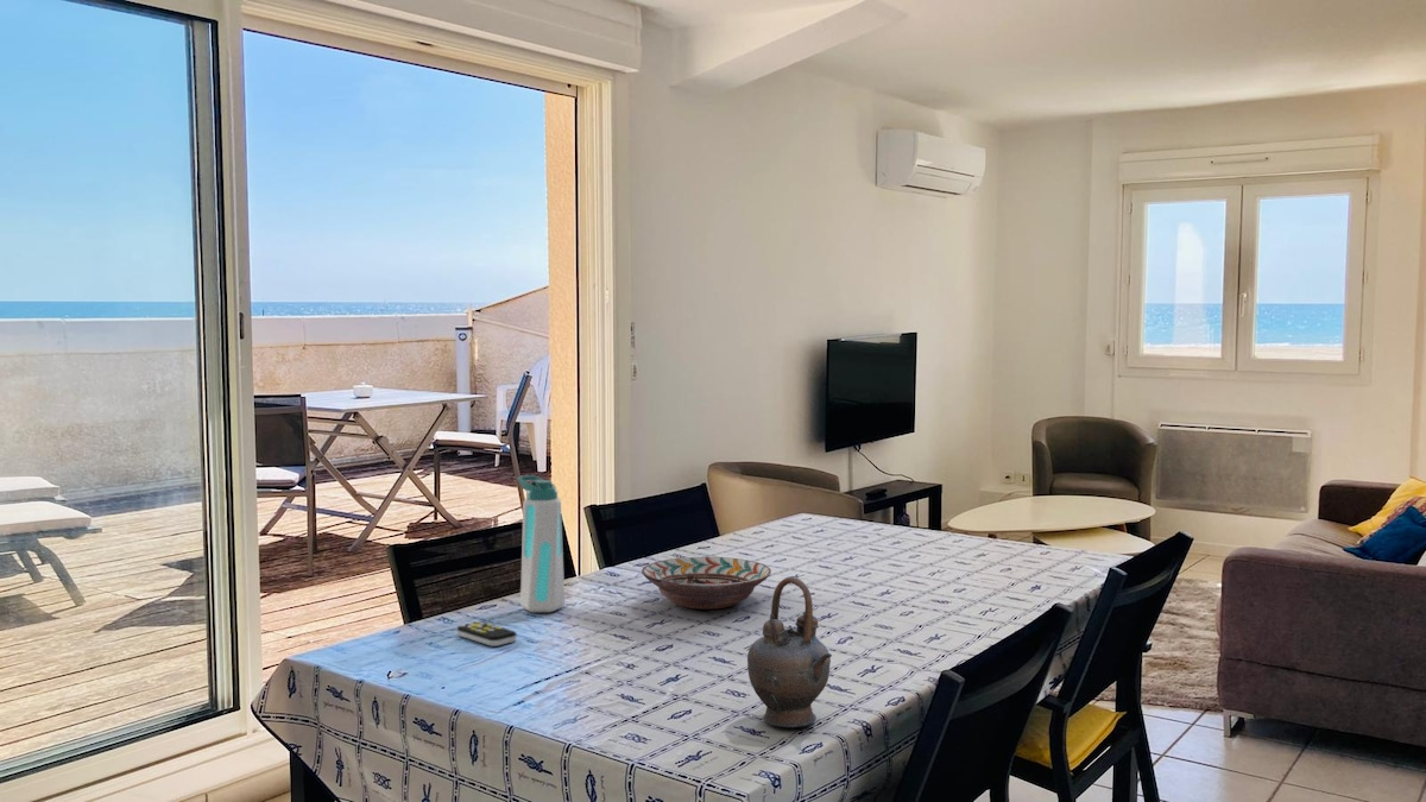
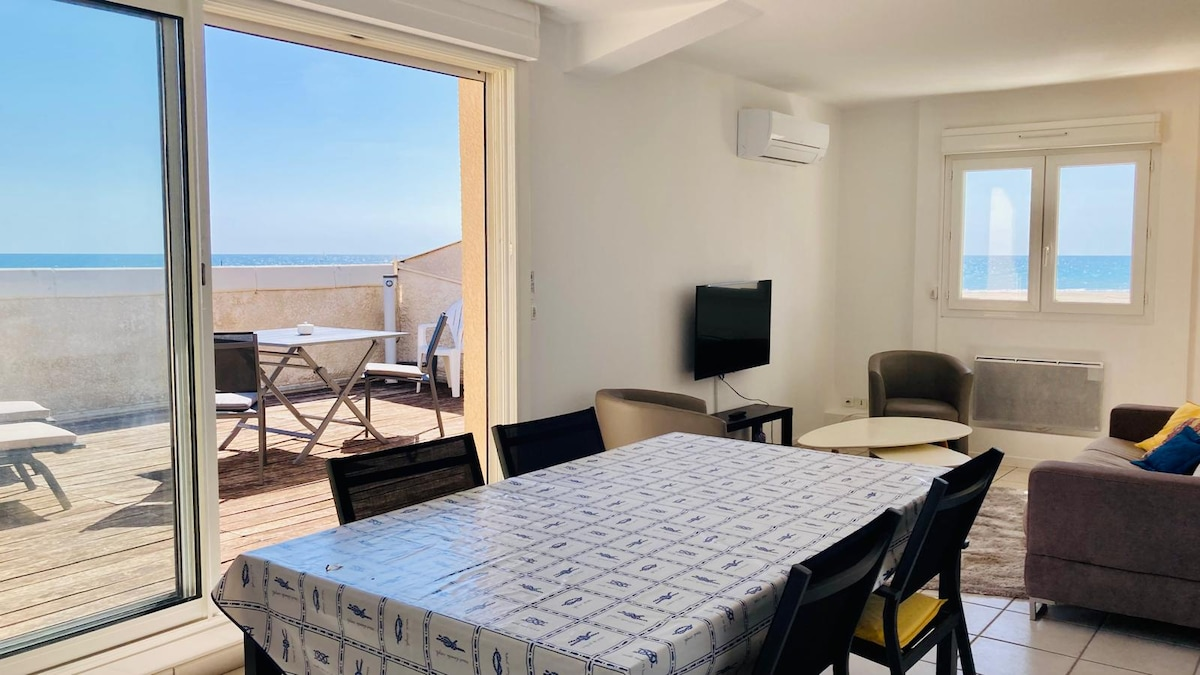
- decorative bowl [641,556,772,611]
- teapot [746,576,833,728]
- remote control [456,620,518,648]
- water bottle [516,474,566,613]
